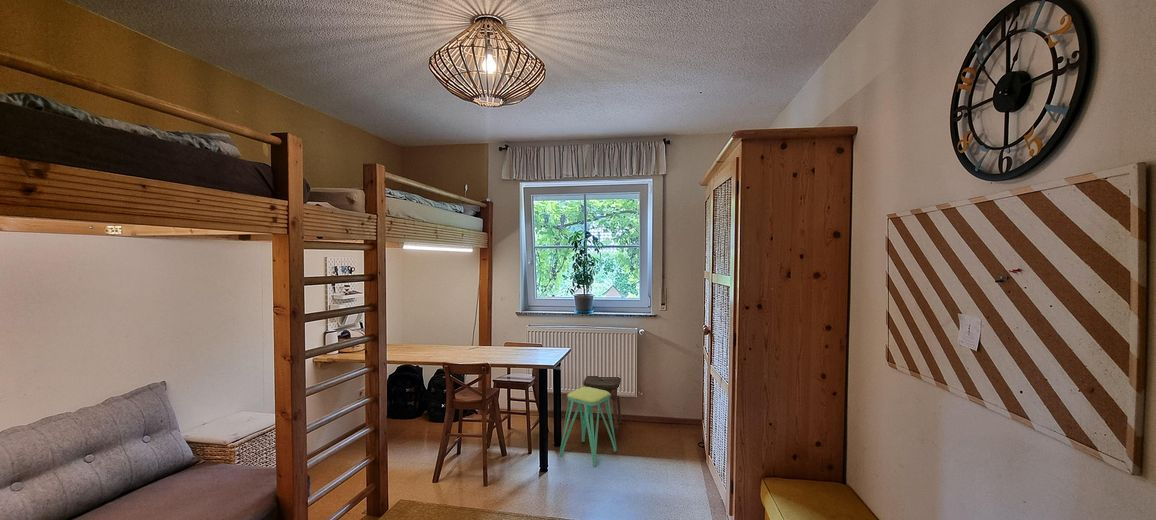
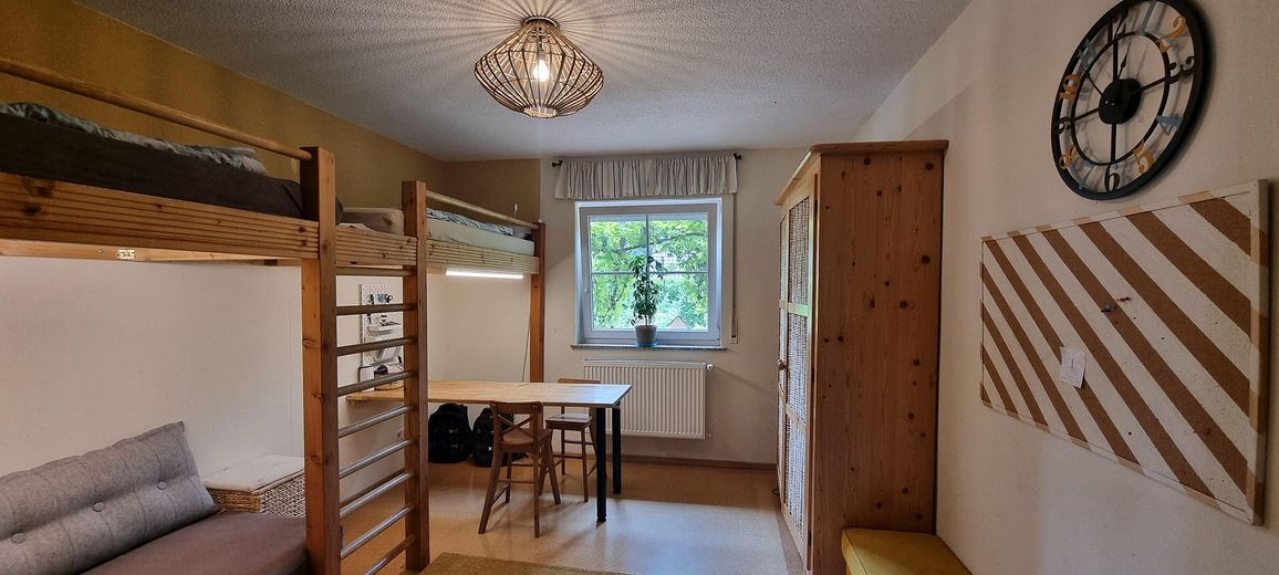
- stool [582,375,622,437]
- stool [559,386,618,468]
